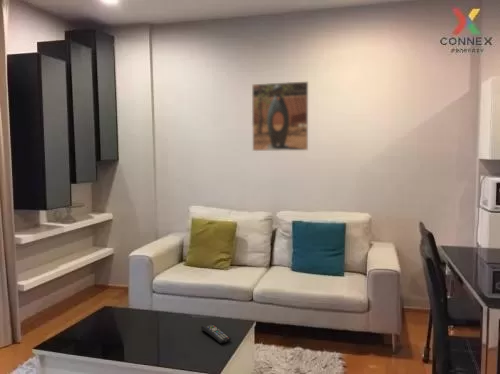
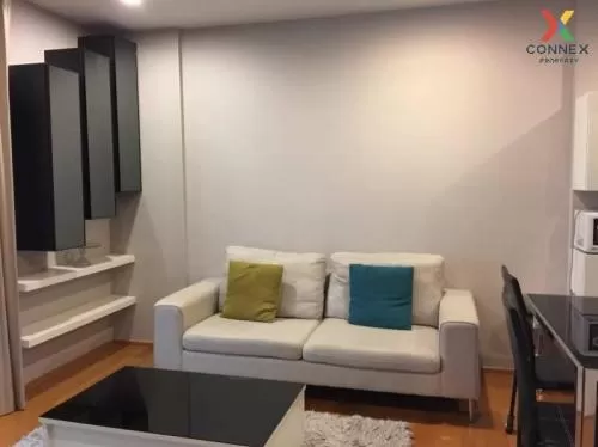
- remote control [200,322,232,344]
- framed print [251,80,309,152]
